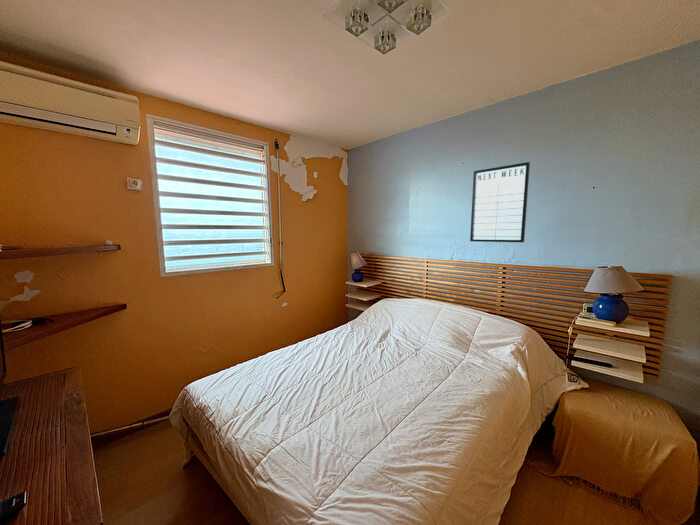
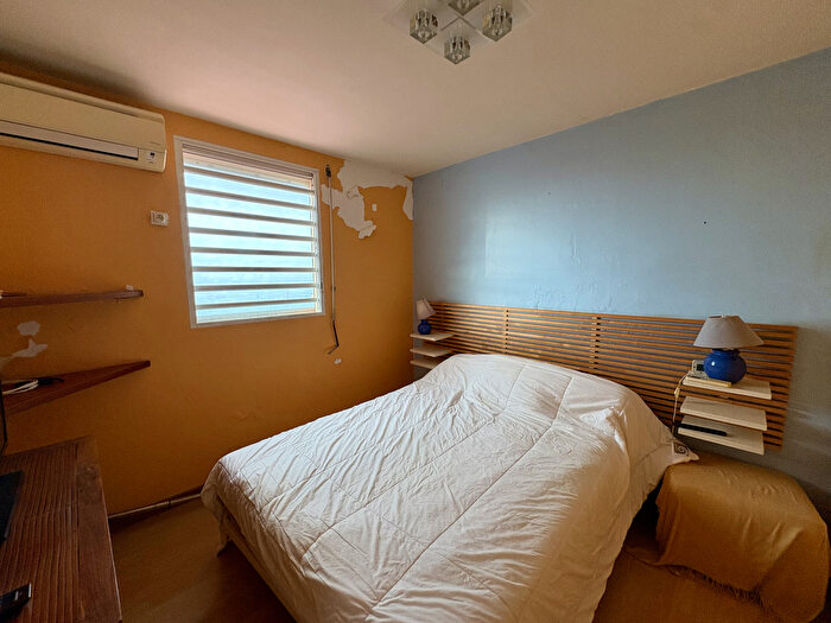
- writing board [469,161,531,243]
